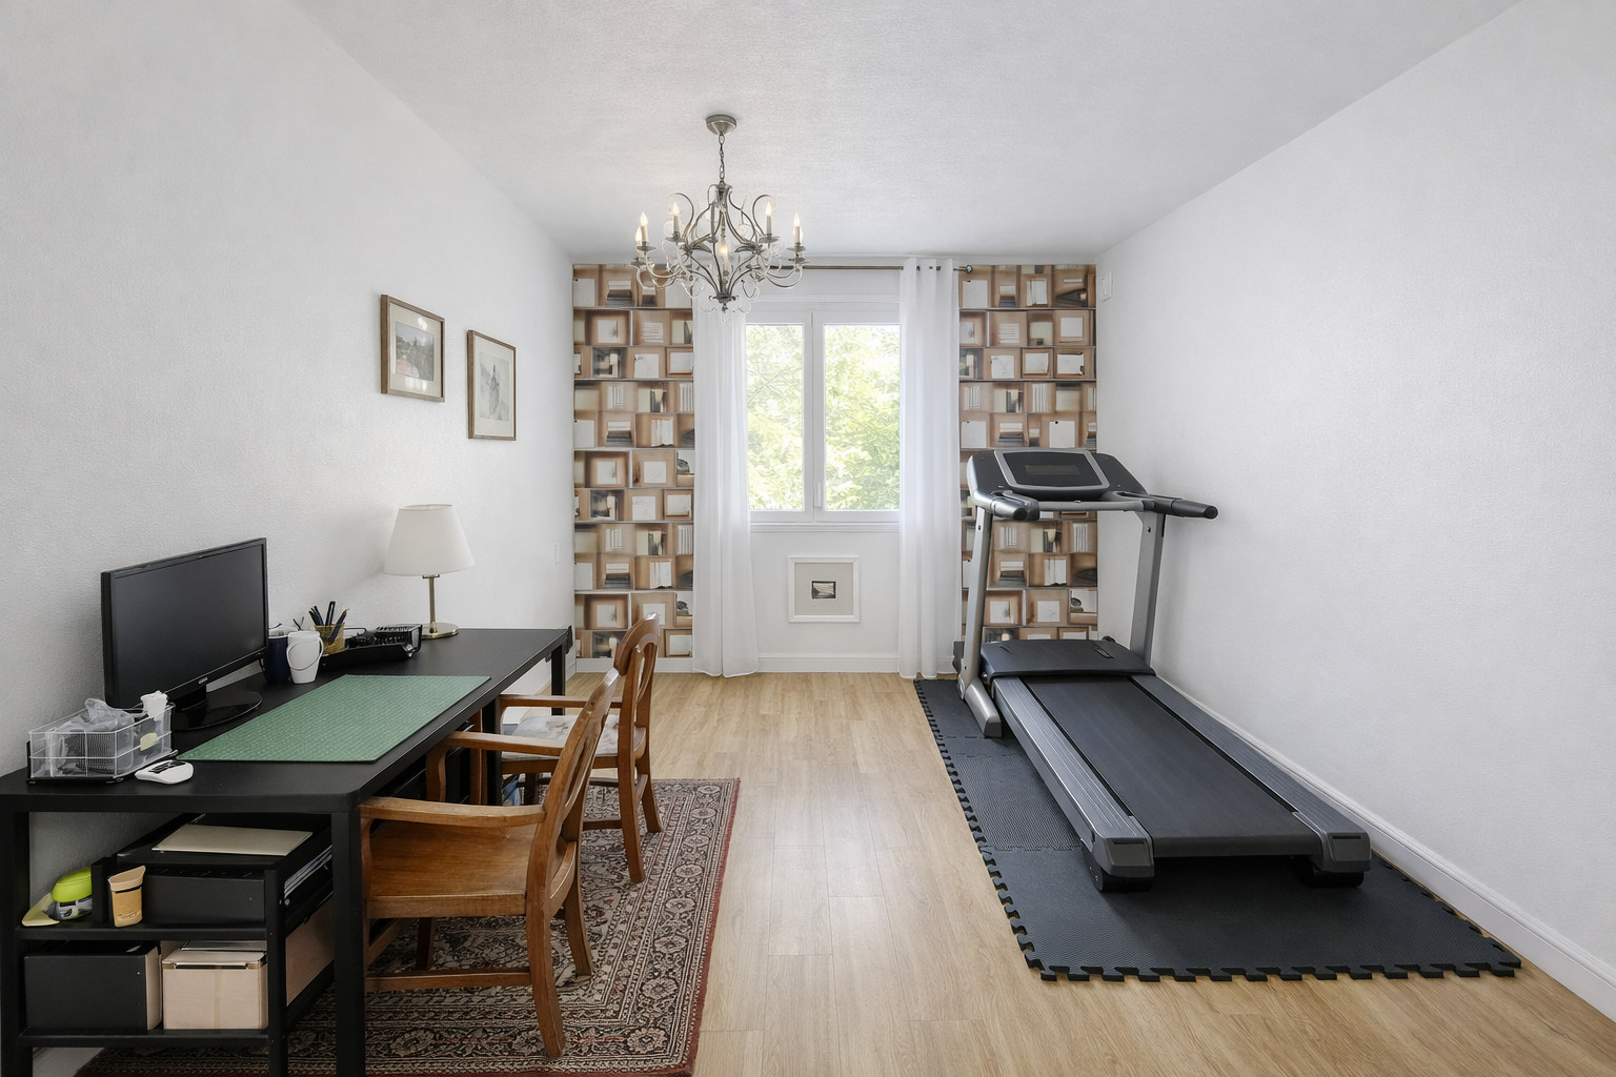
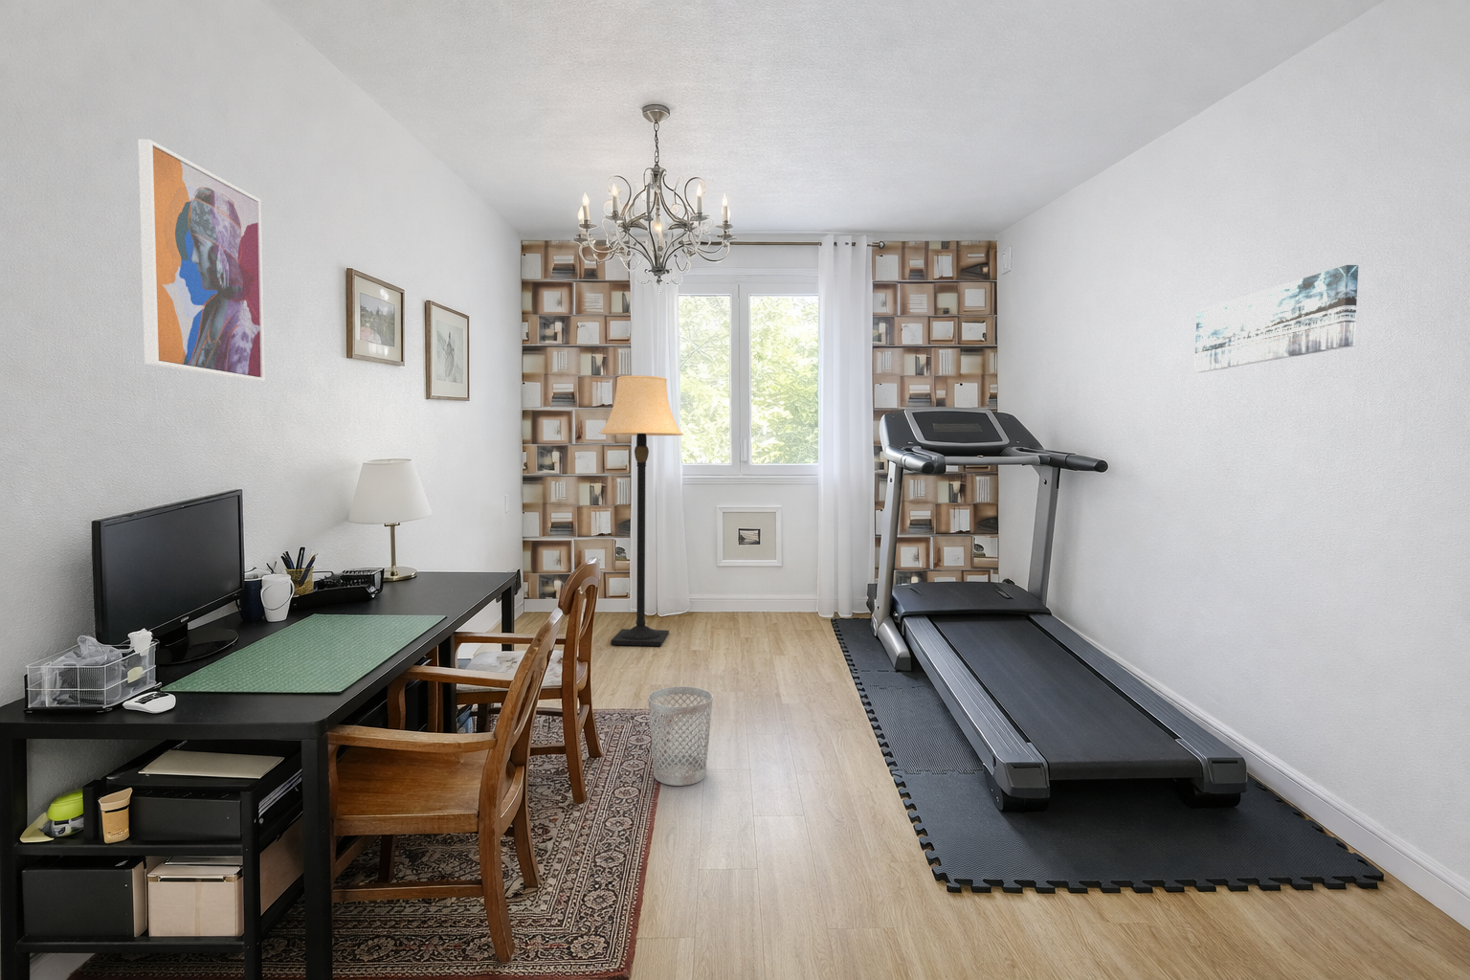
+ wall art [138,139,265,382]
+ lamp [598,374,685,646]
+ wastebasket [646,686,714,786]
+ wall art [1193,265,1360,373]
